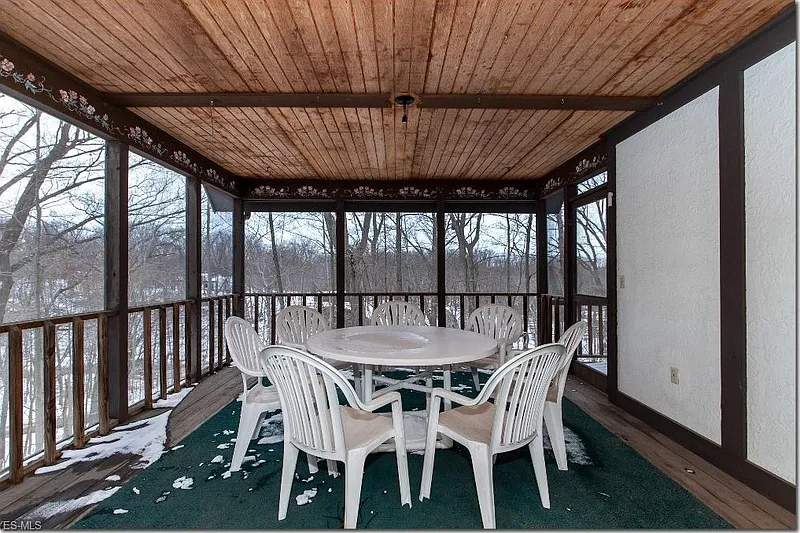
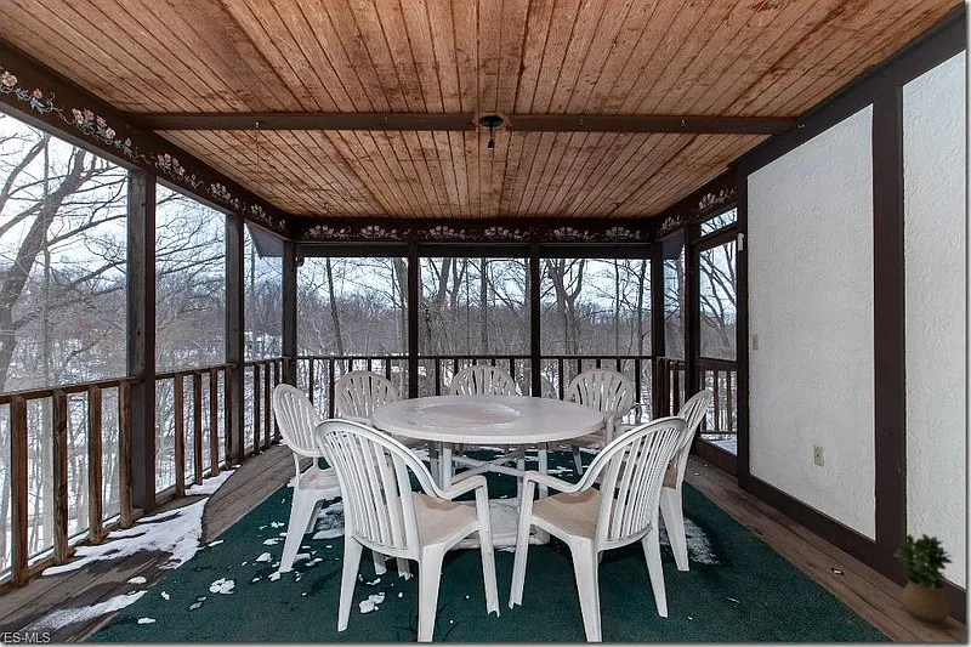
+ potted plant [892,533,955,630]
